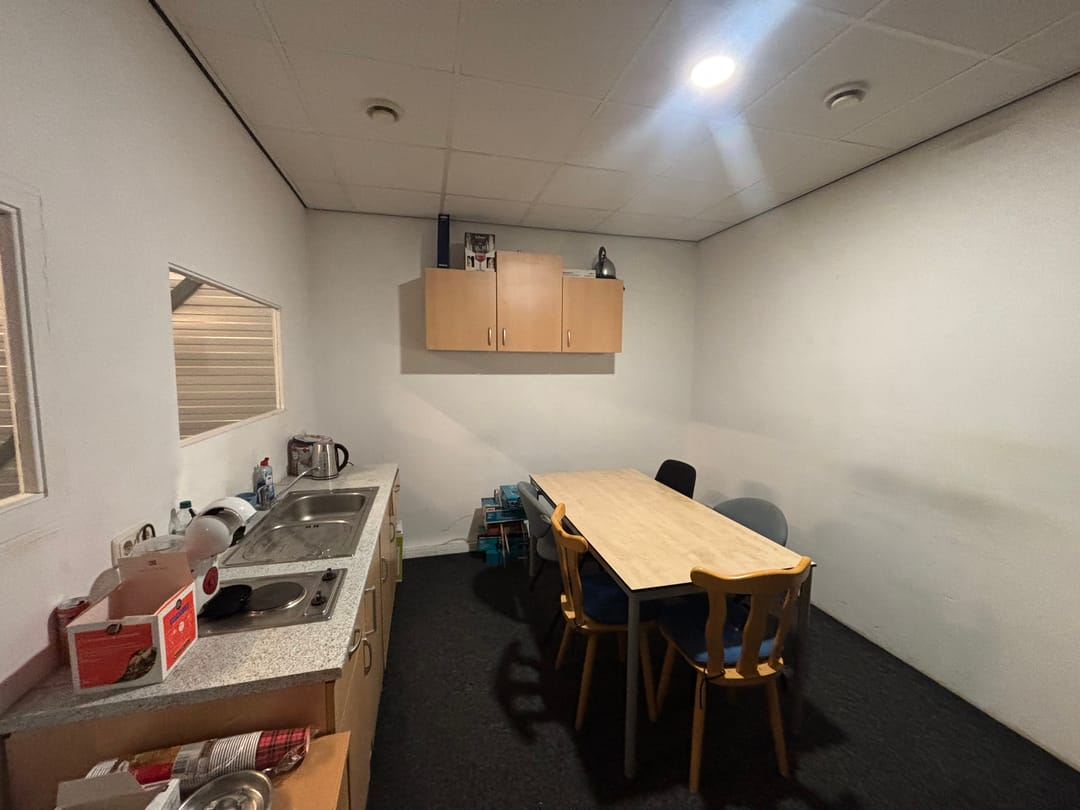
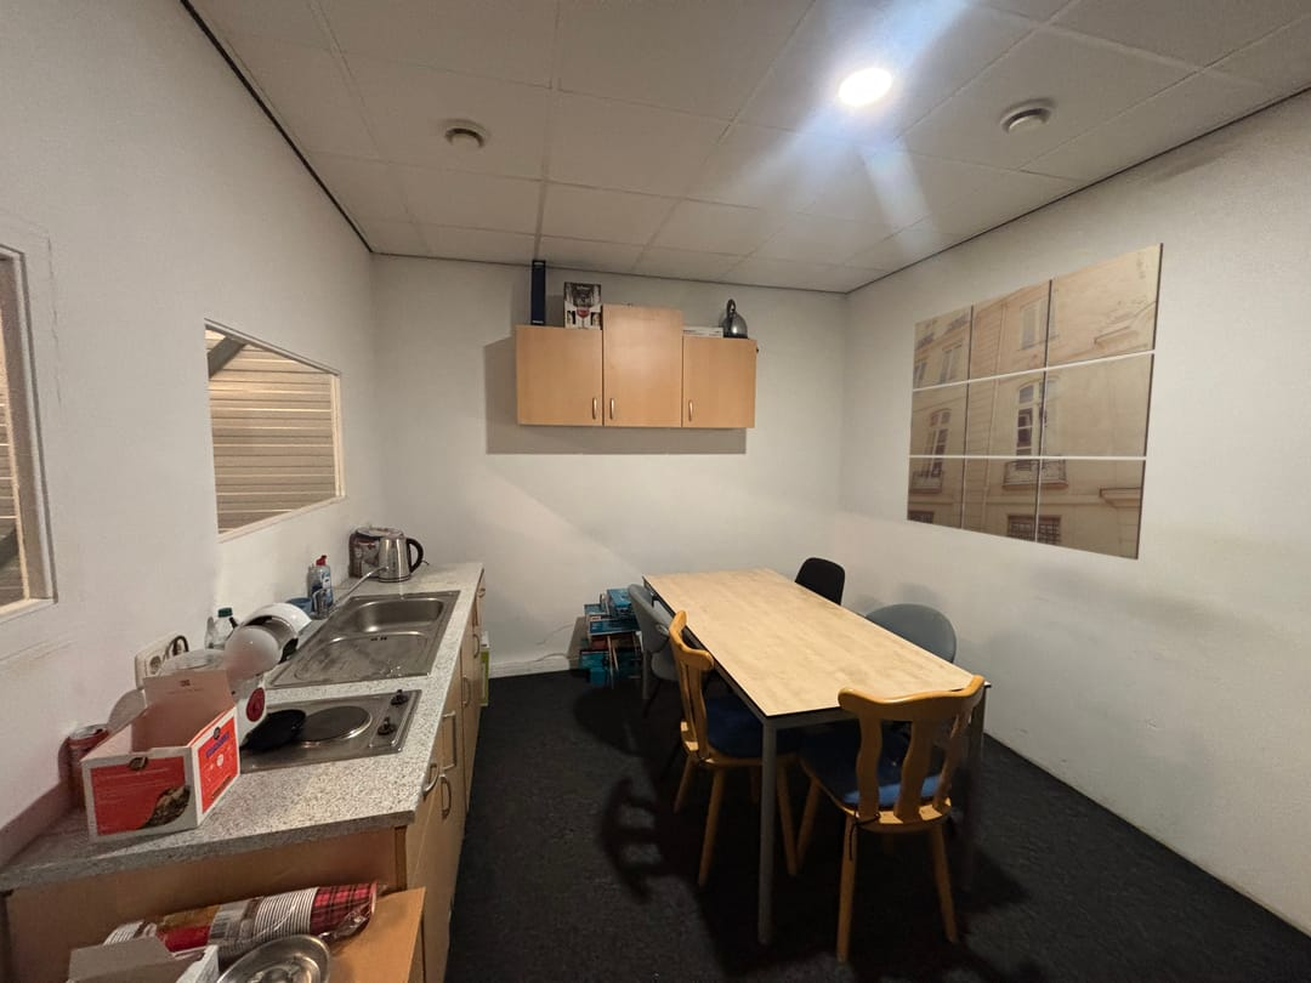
+ wall art [906,242,1164,561]
